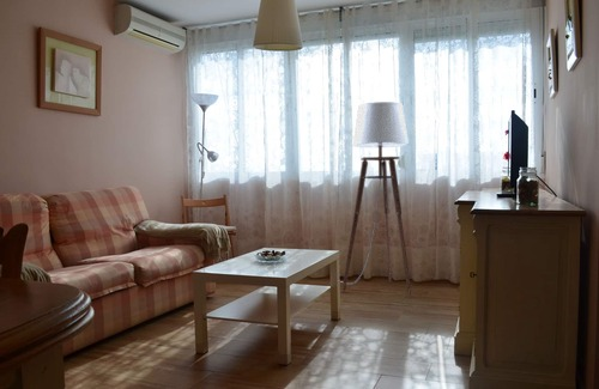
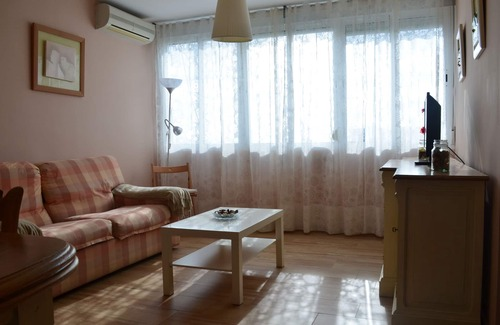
- floor lamp [339,101,412,297]
